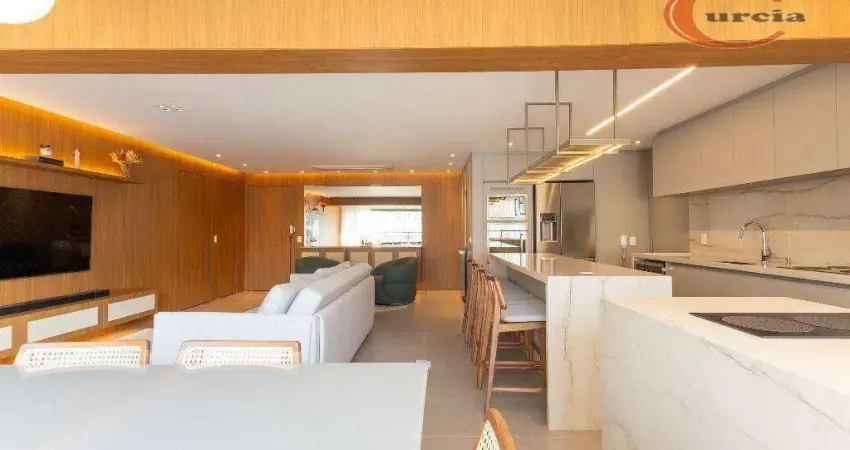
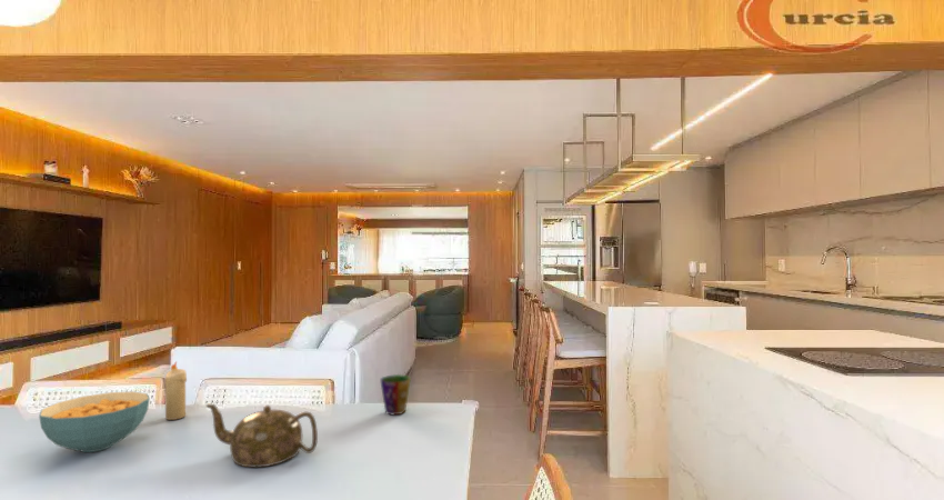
+ cereal bowl [38,390,151,453]
+ teapot [204,403,319,468]
+ cup [379,373,412,416]
+ candle [164,360,188,421]
